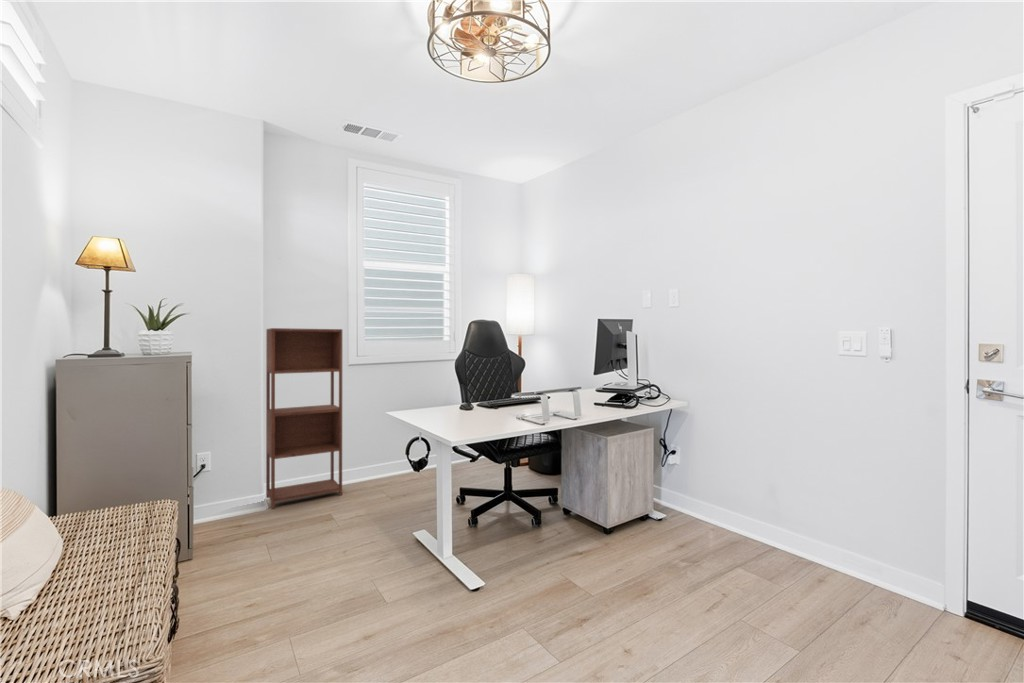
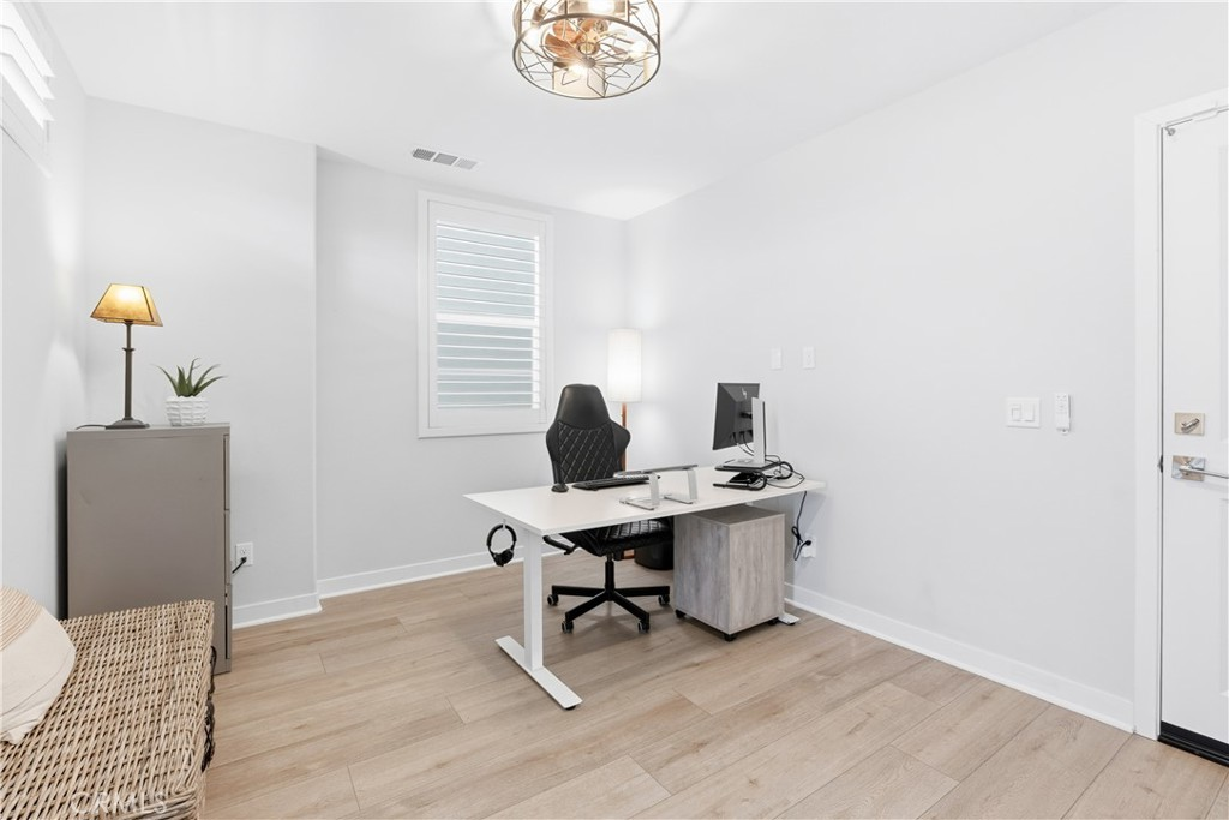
- shelving unit [265,327,343,509]
